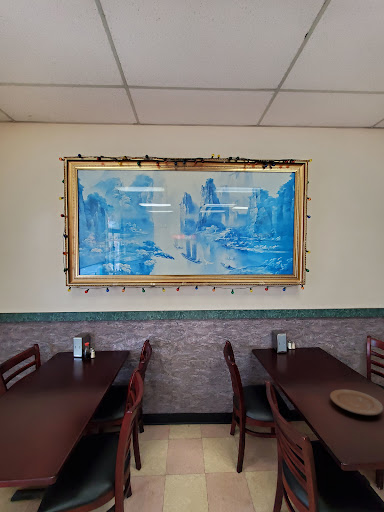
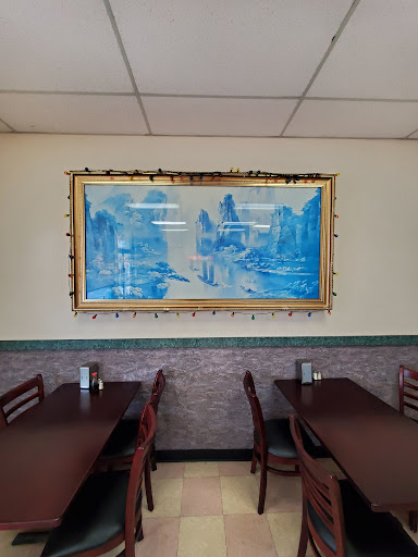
- plate [329,389,384,416]
